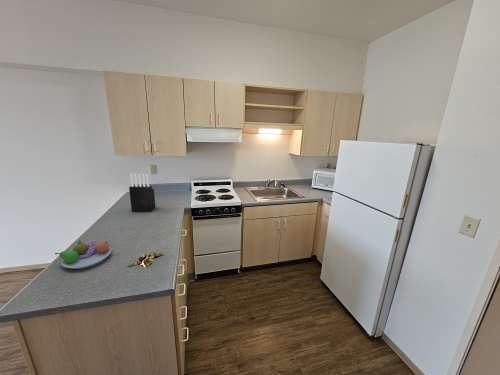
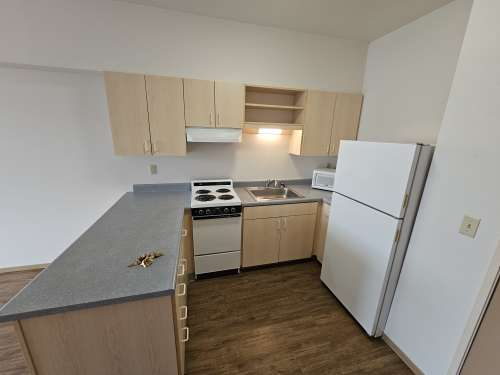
- fruit bowl [54,239,112,270]
- knife block [128,173,156,213]
